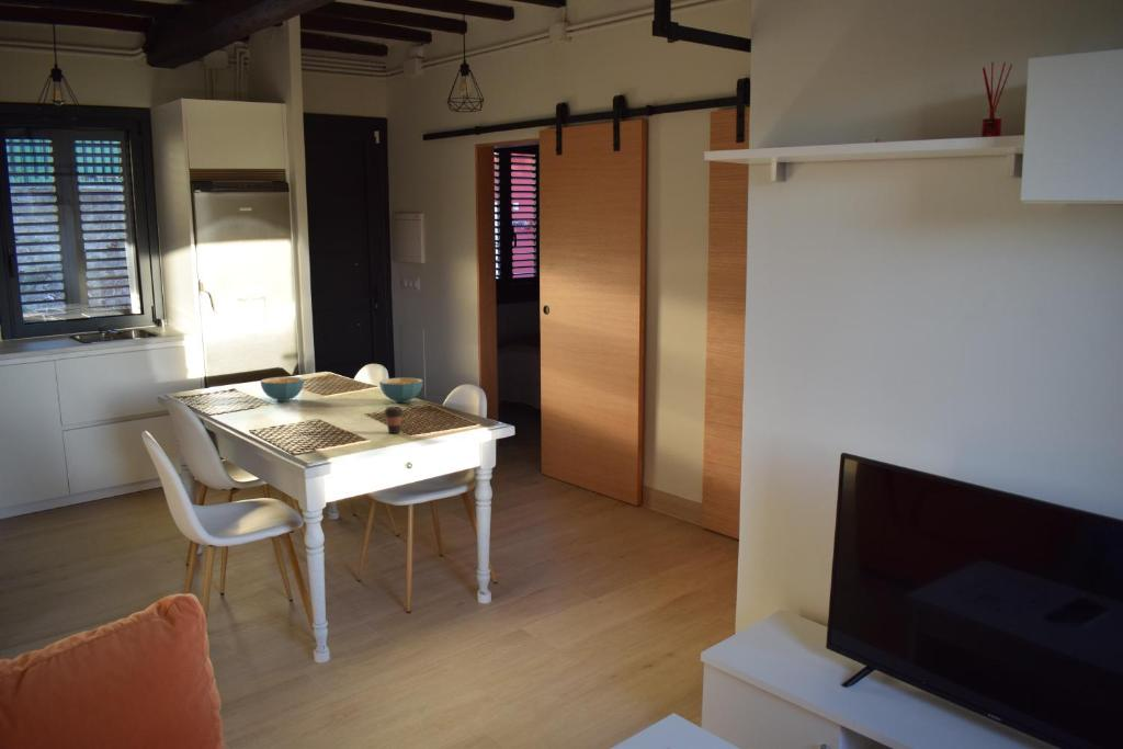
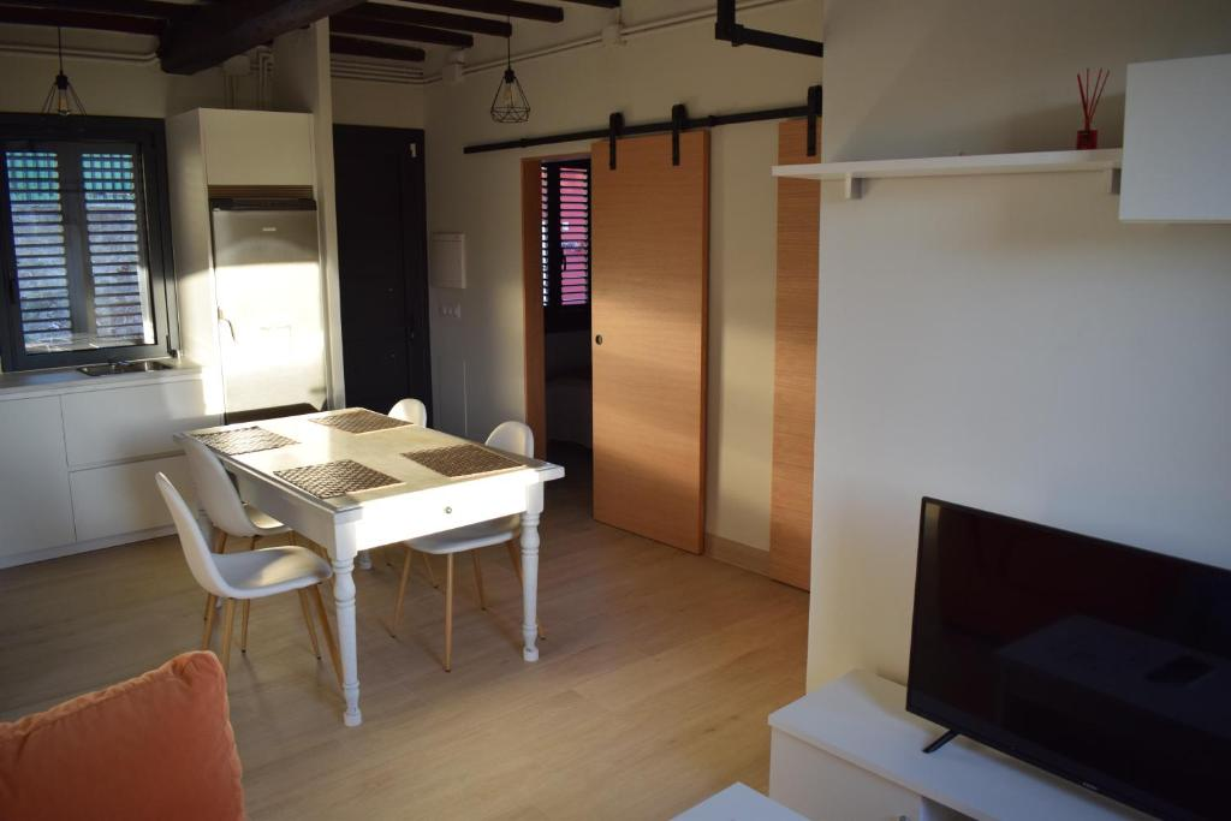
- cereal bowl [378,377,424,404]
- coffee cup [383,406,405,434]
- cereal bowl [260,376,305,402]
